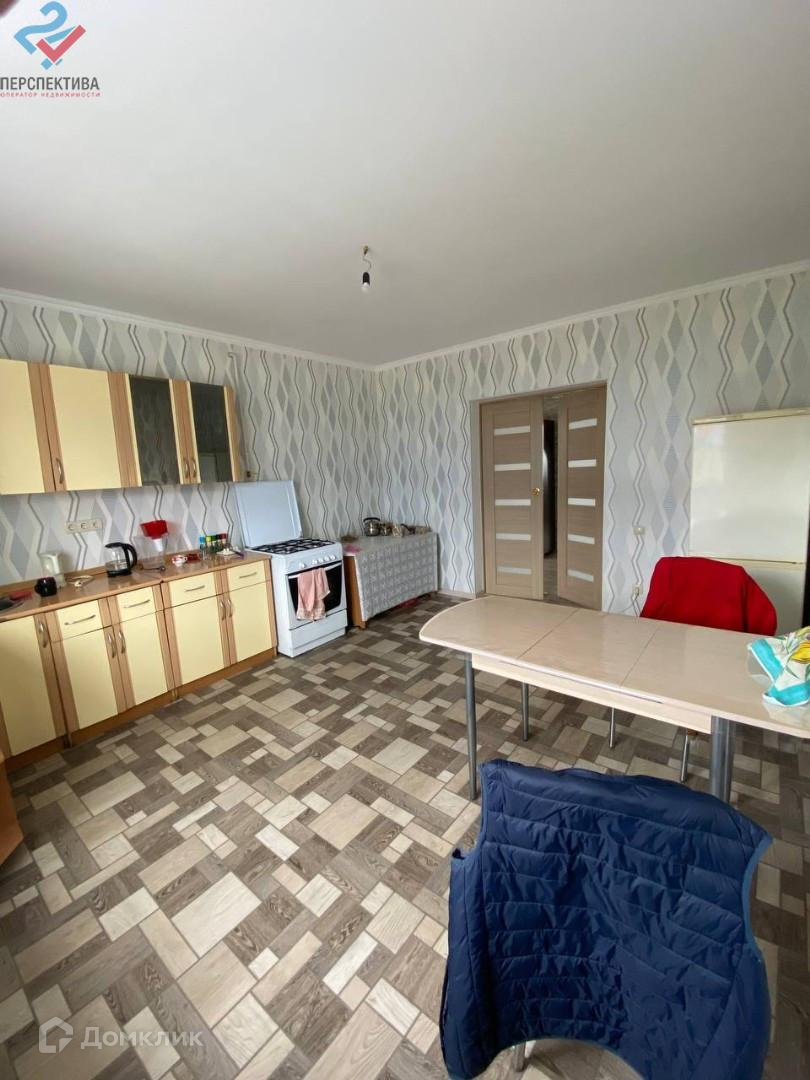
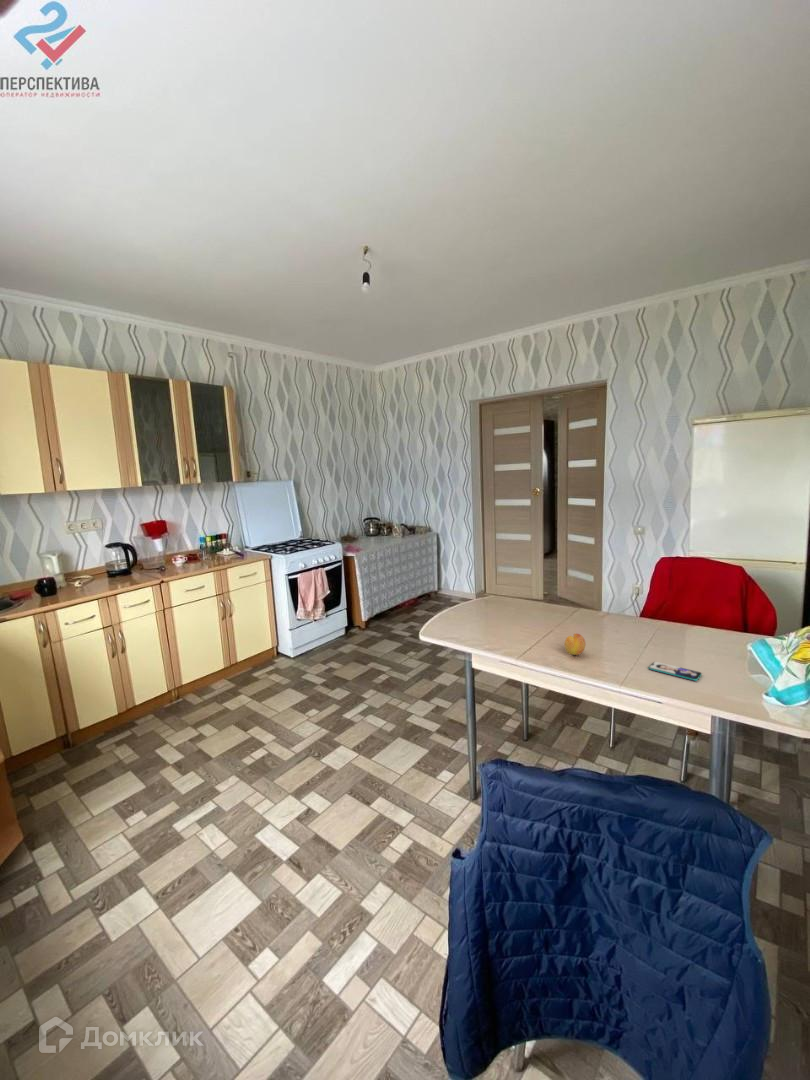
+ fruit [563,633,586,656]
+ smartphone [648,661,703,682]
